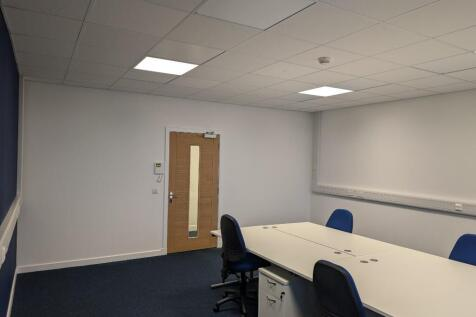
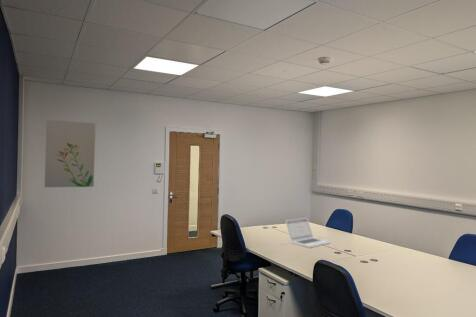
+ wall art [43,119,96,188]
+ laptop [285,216,331,248]
